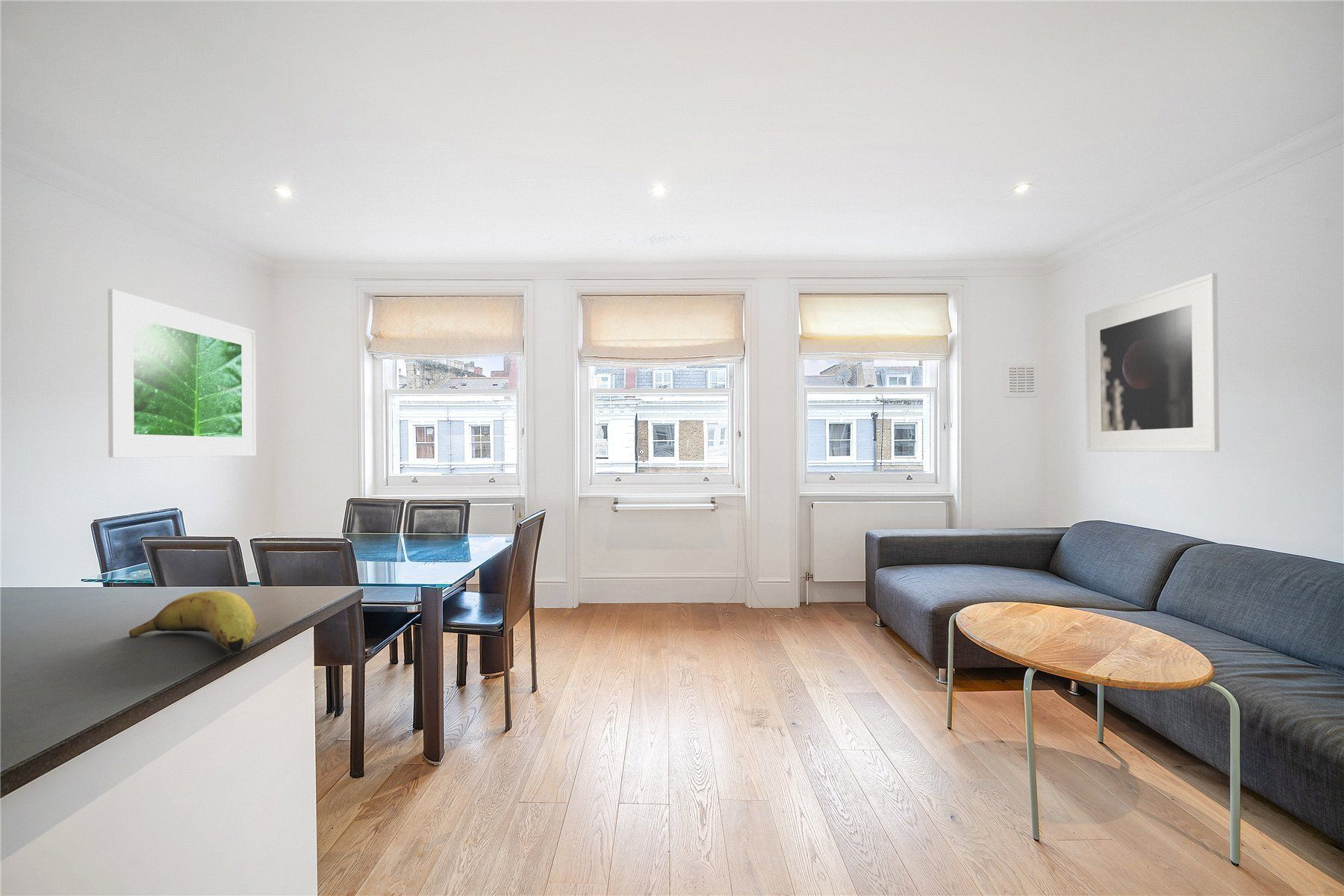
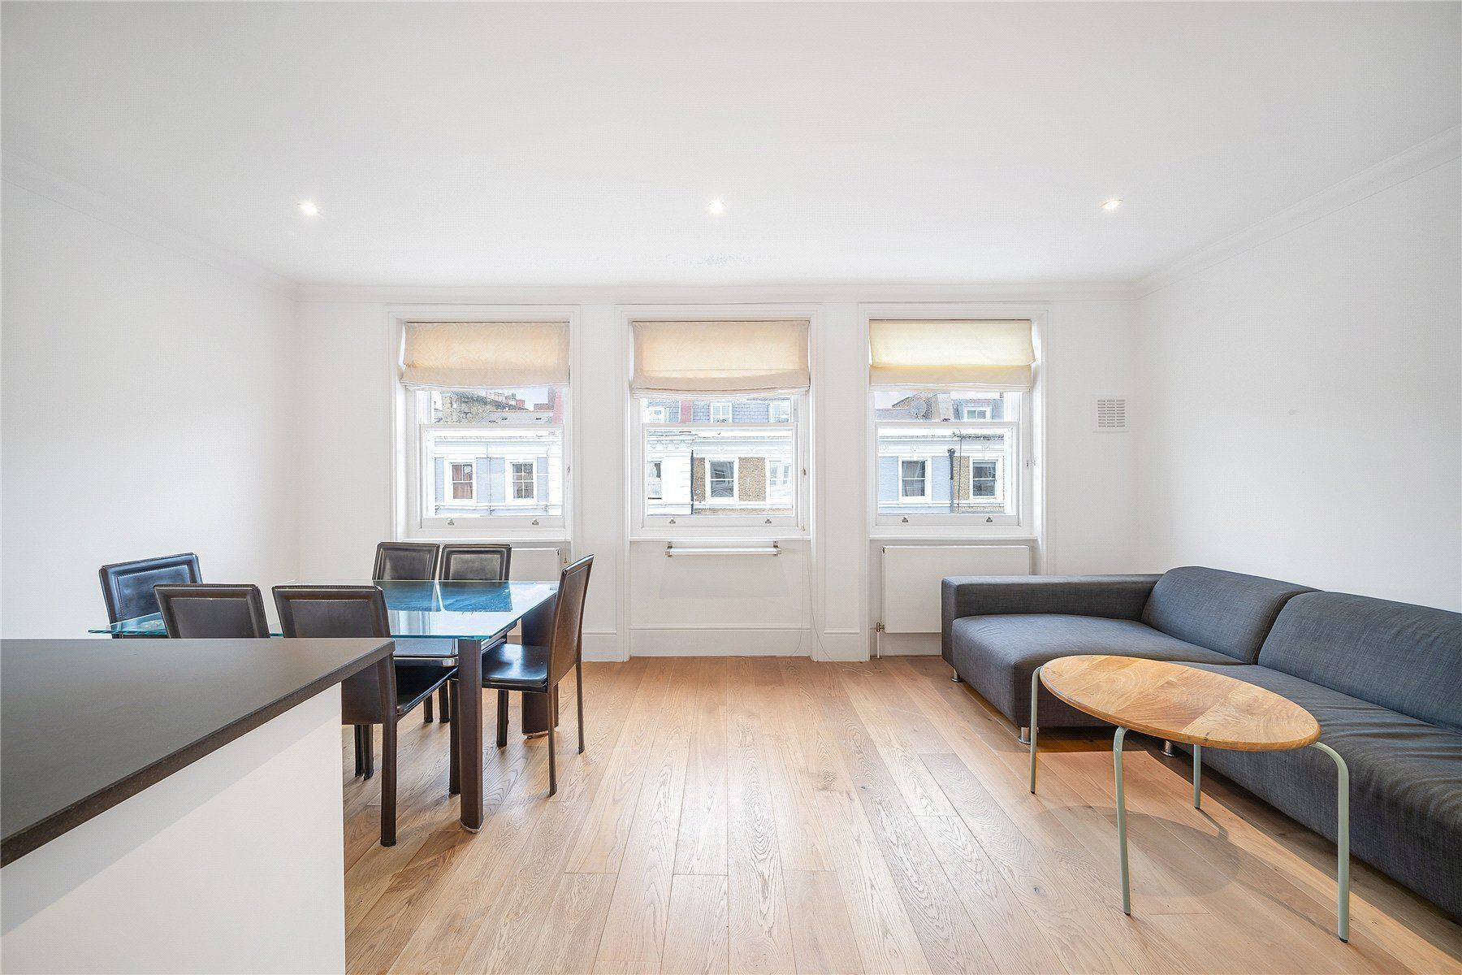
- fruit [128,590,259,654]
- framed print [108,288,257,458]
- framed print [1084,273,1220,452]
